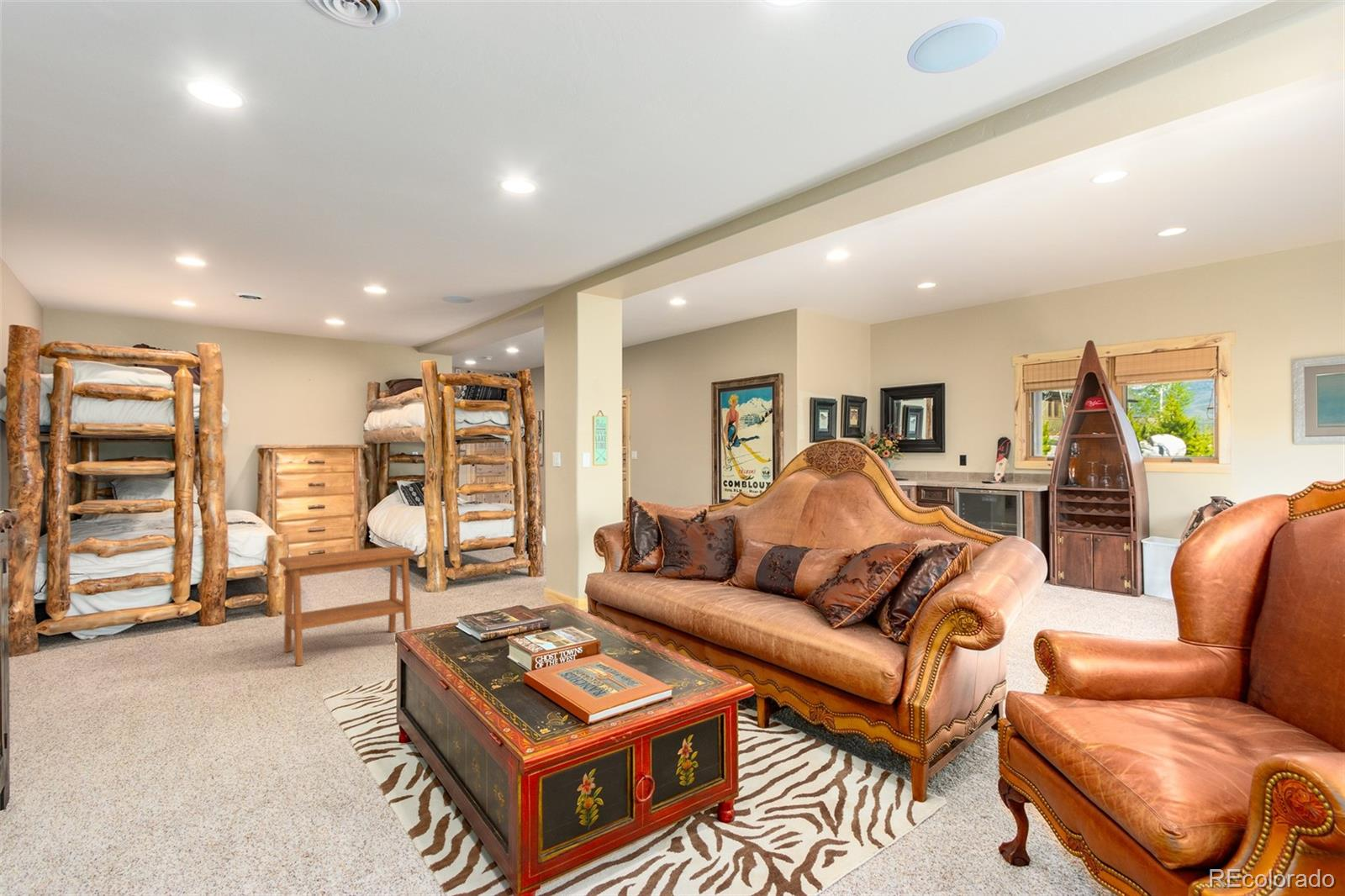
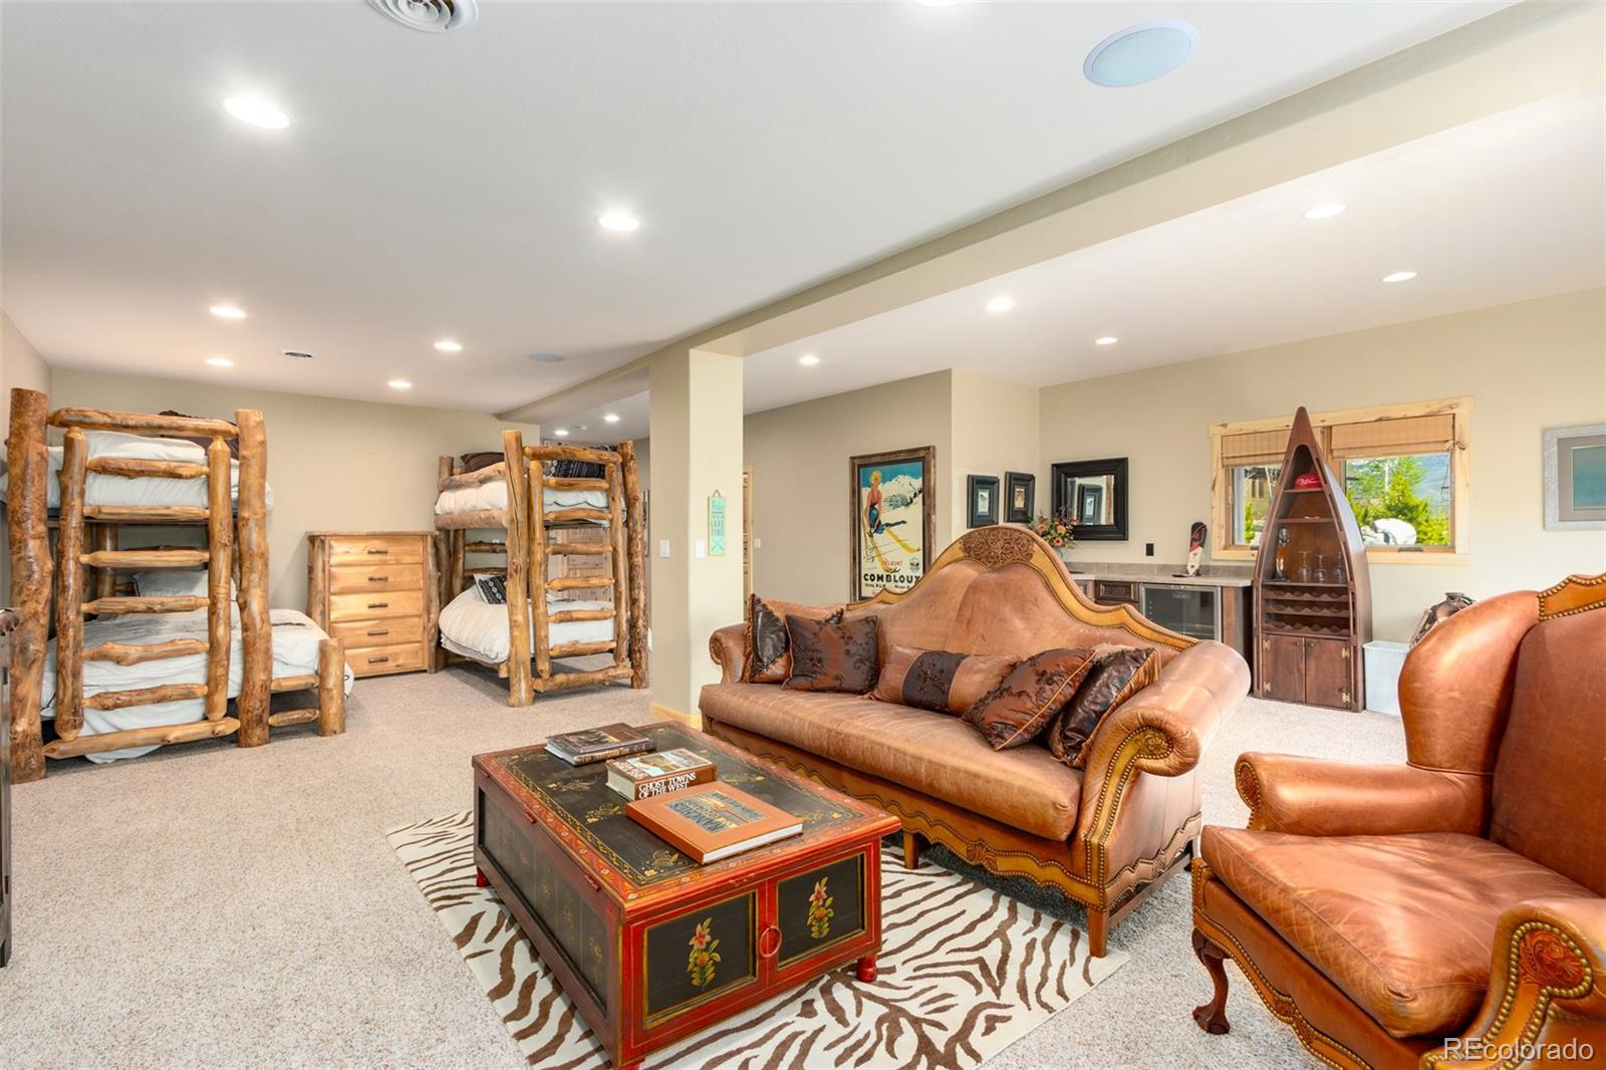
- side table [277,545,415,667]
